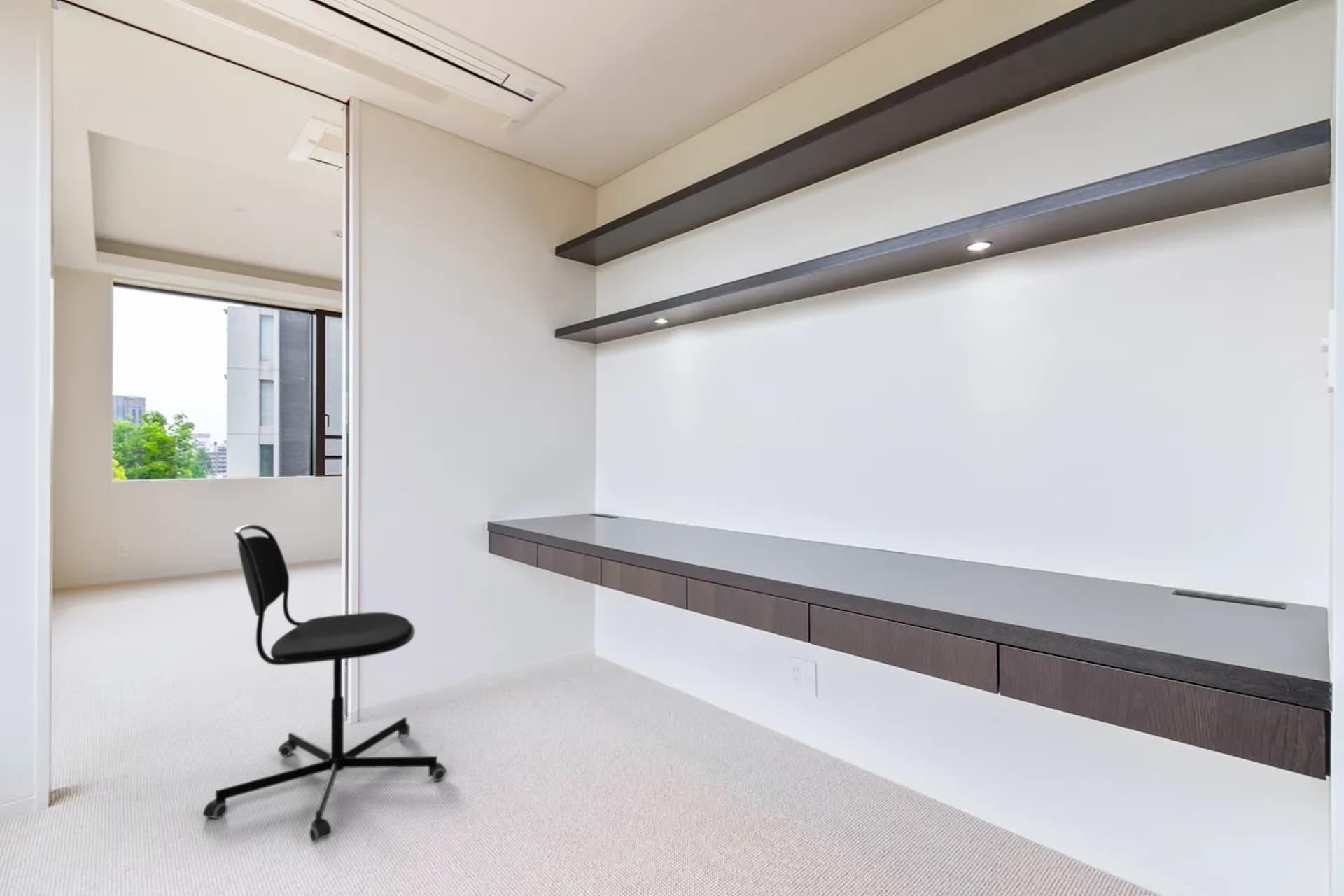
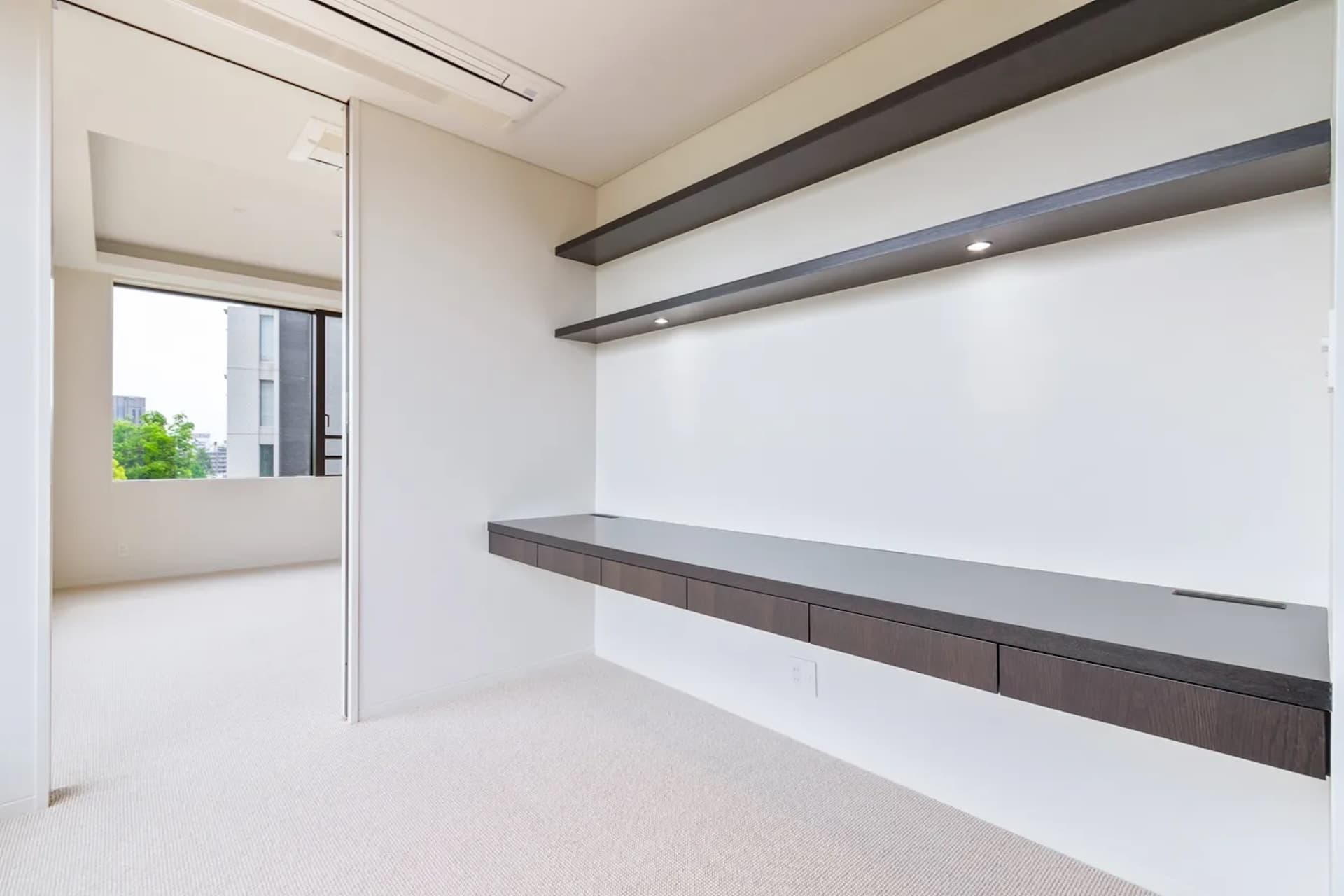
- office chair [202,524,447,844]
